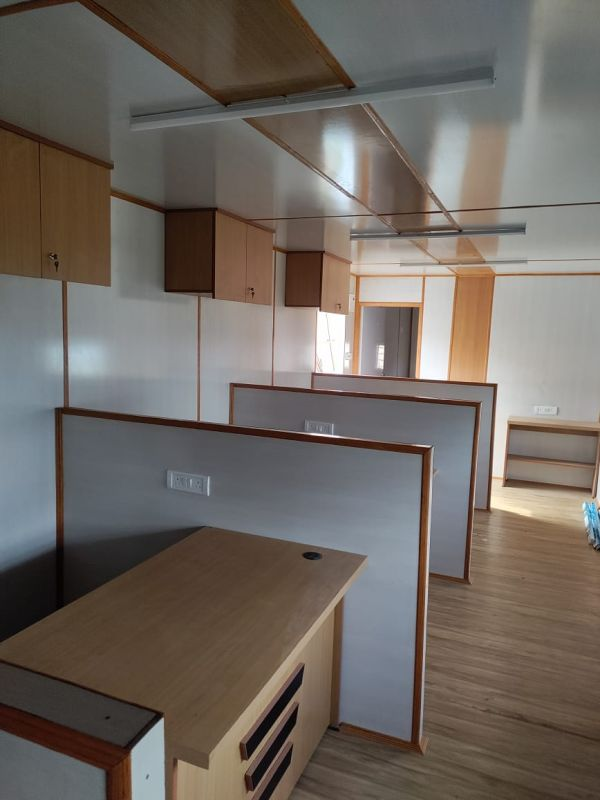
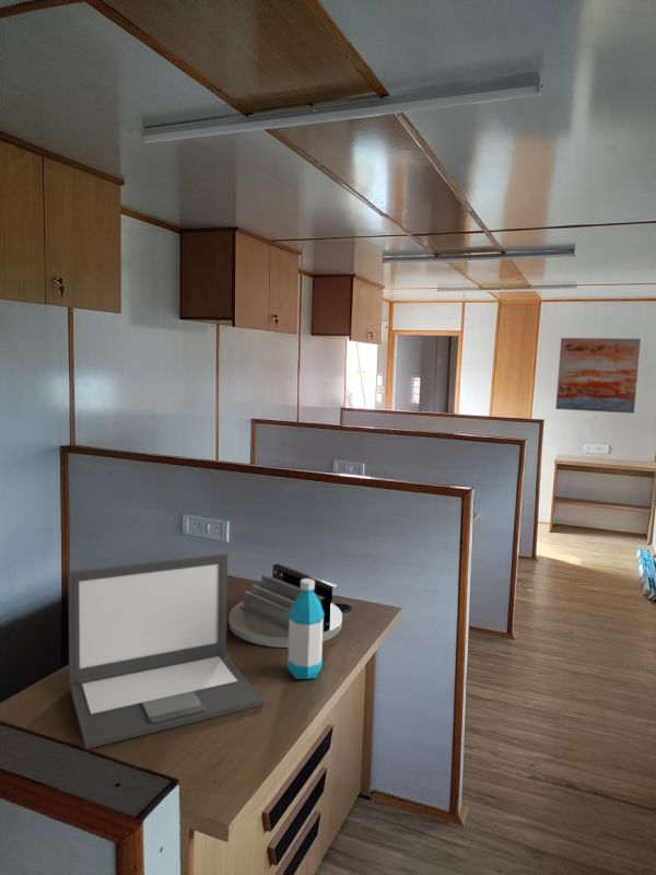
+ laptop [67,552,265,750]
+ wall art [554,337,642,415]
+ desk organizer [227,563,343,649]
+ water bottle [286,579,324,680]
